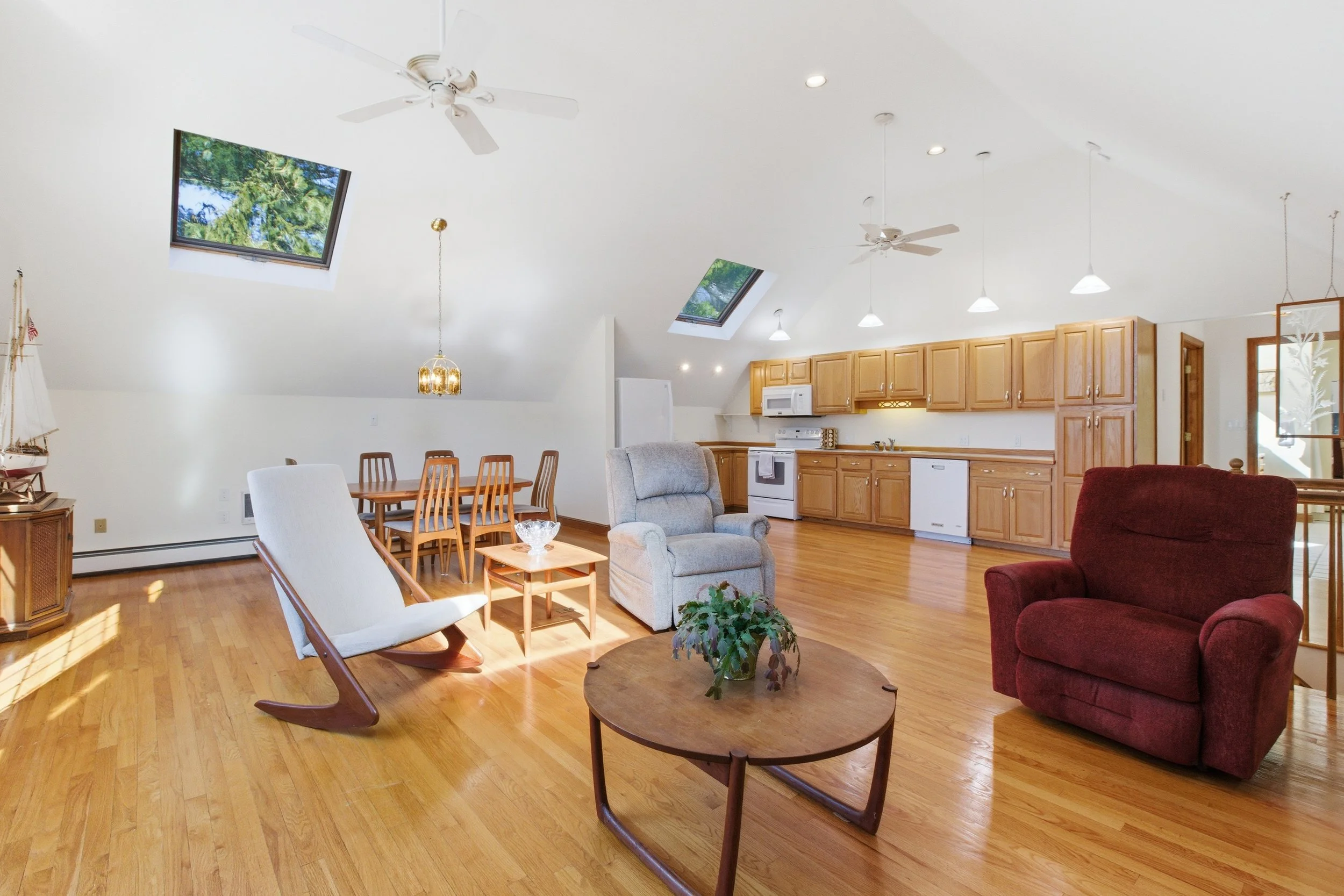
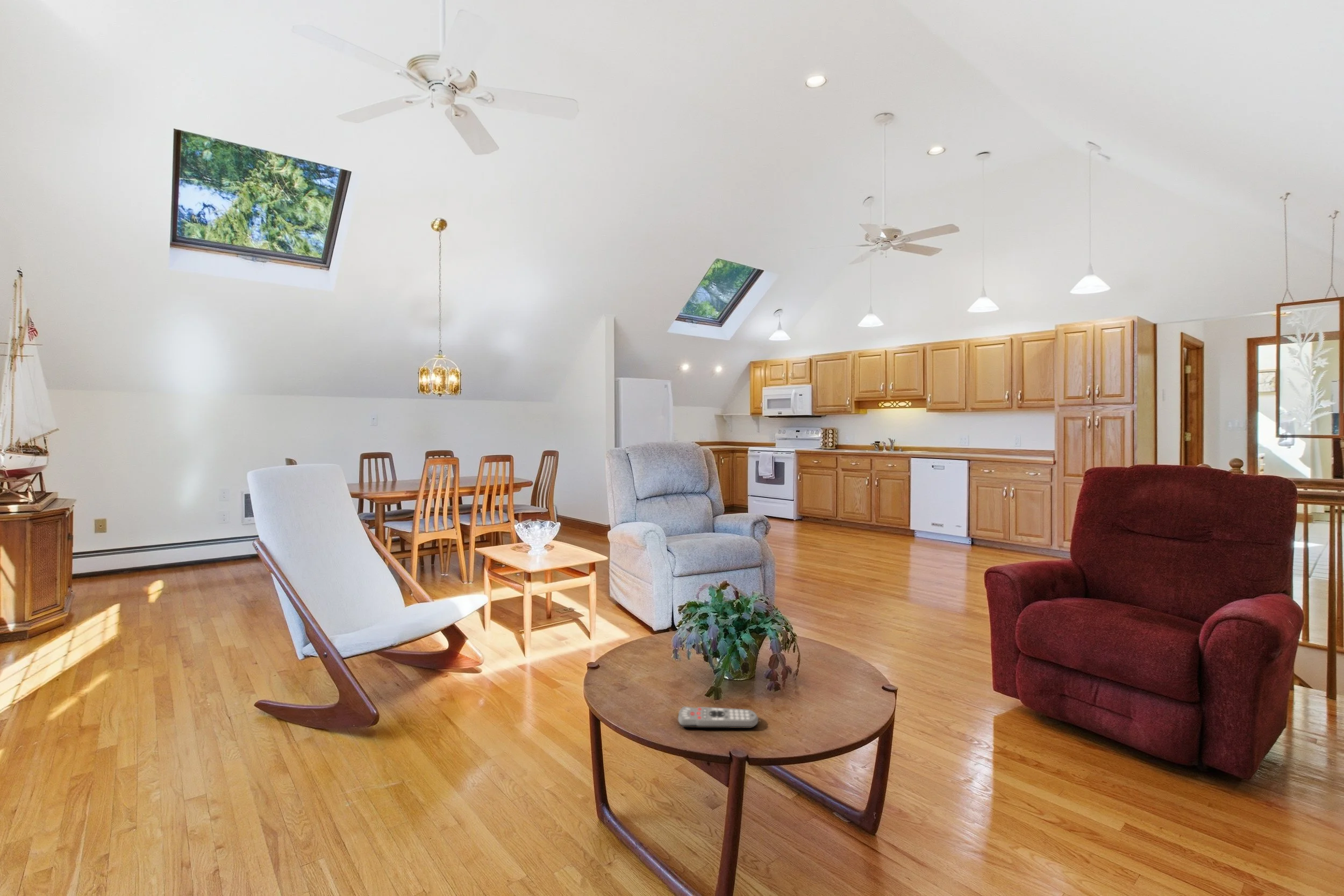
+ remote control [677,706,759,729]
